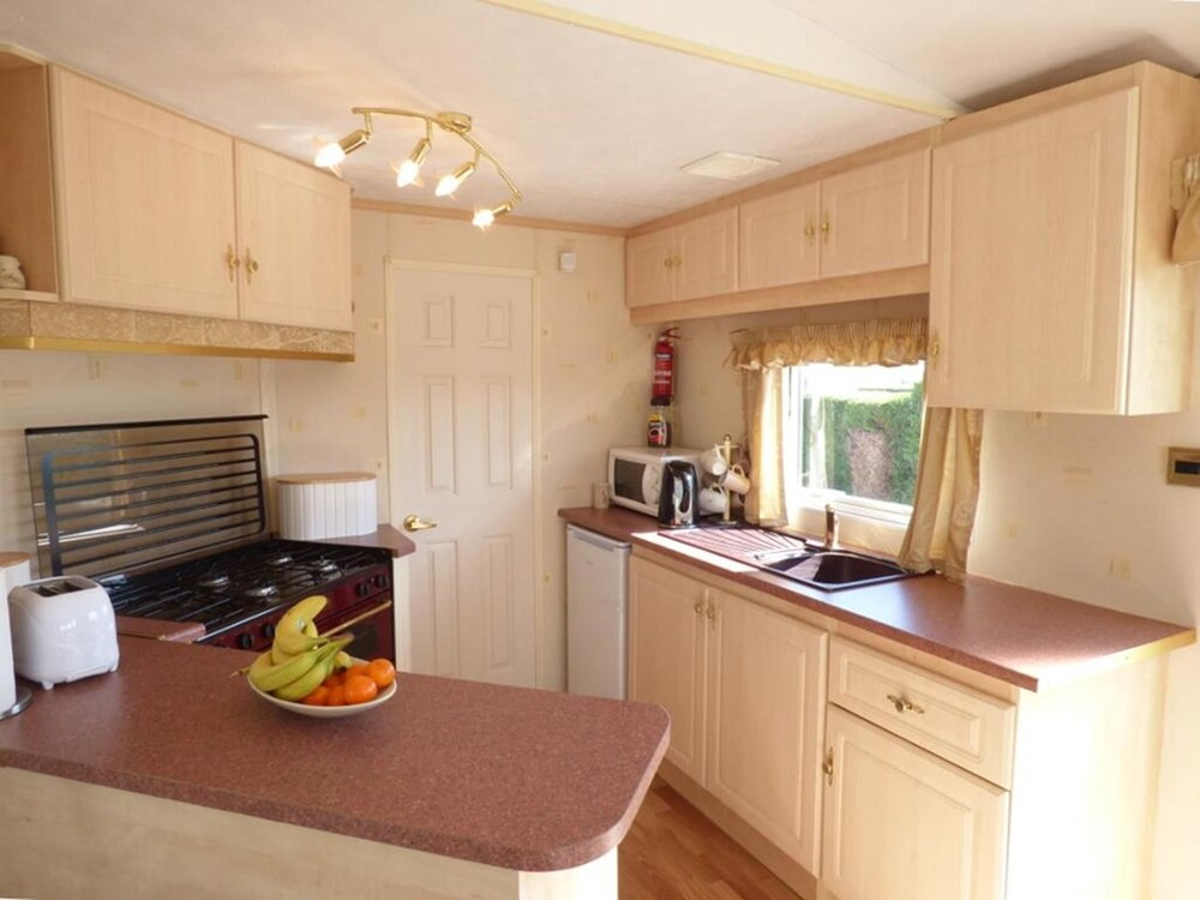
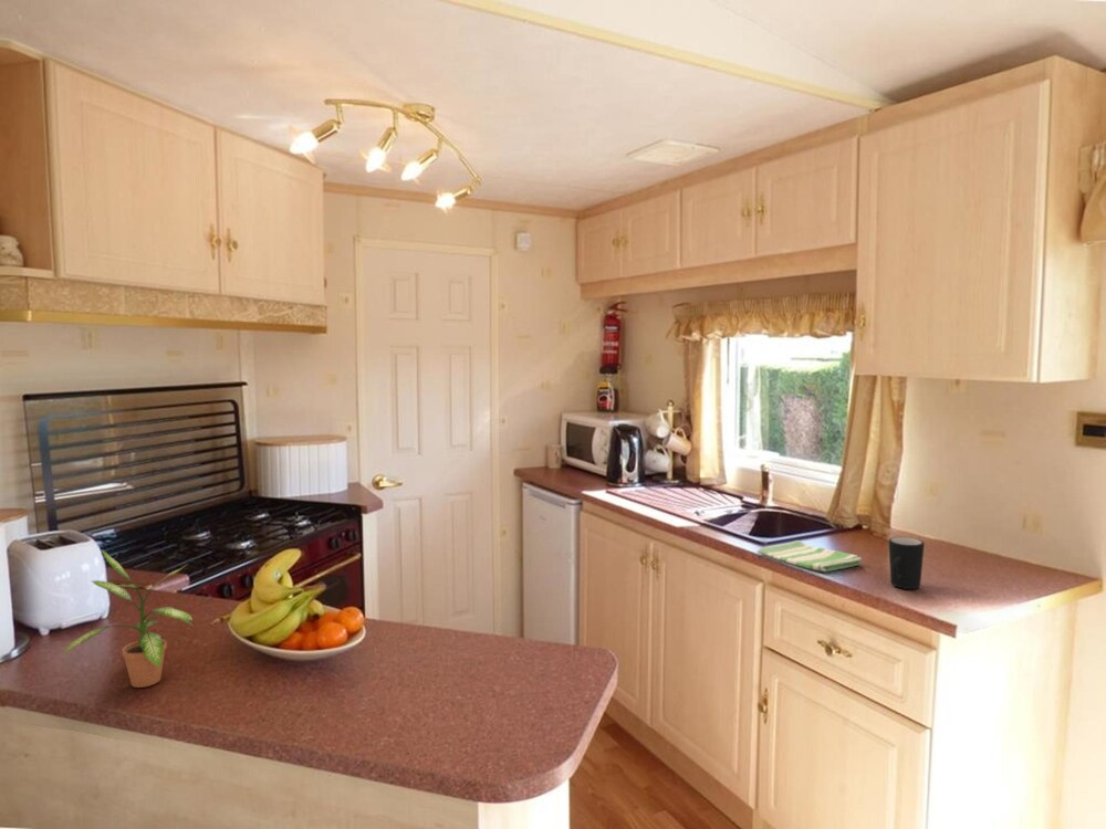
+ potted plant [62,548,196,689]
+ dish towel [757,539,863,573]
+ mug [887,536,926,590]
